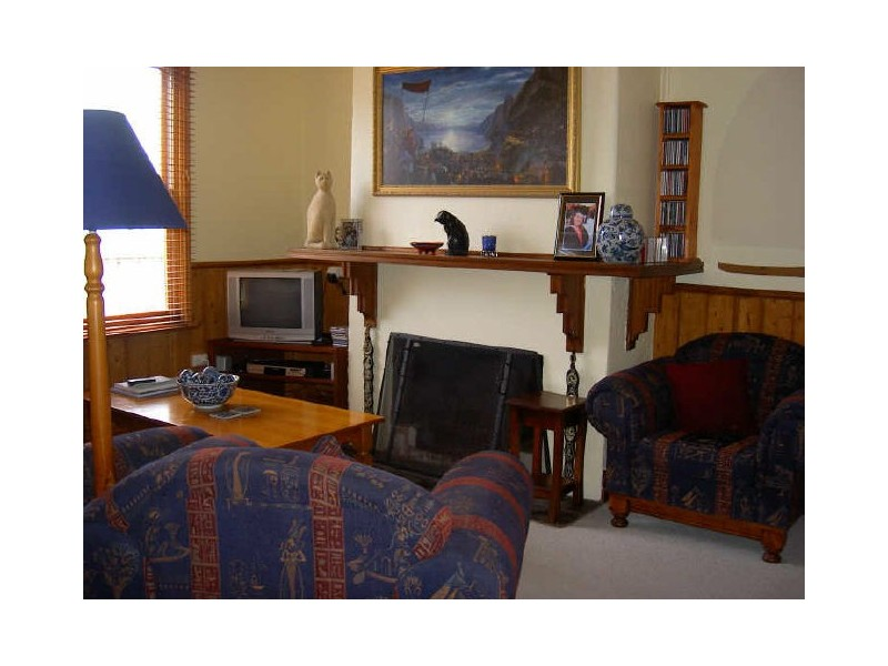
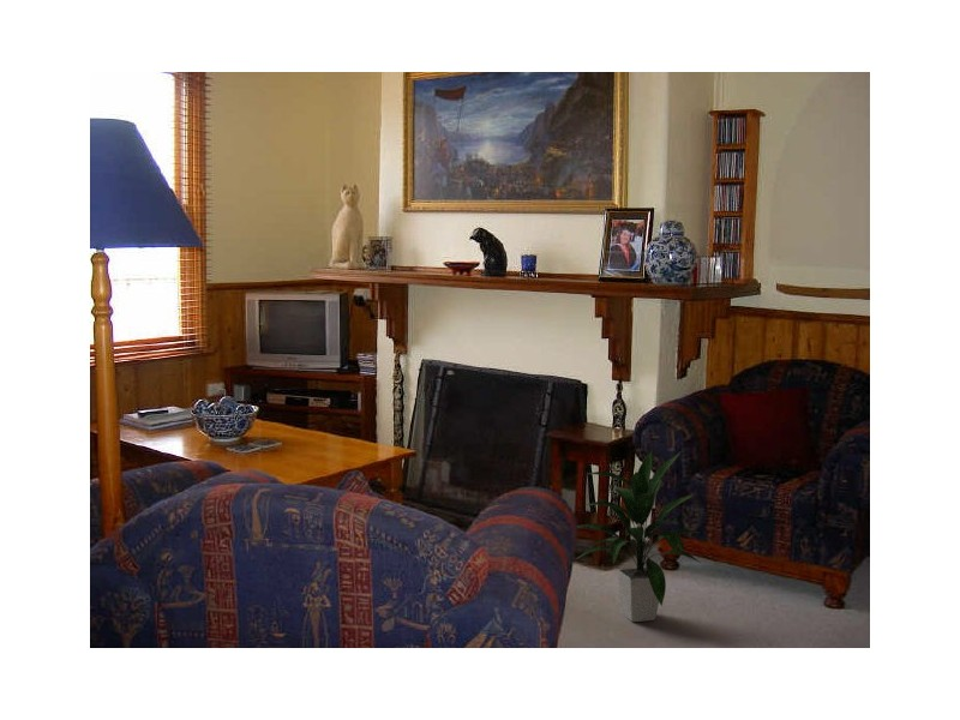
+ indoor plant [575,450,702,623]
